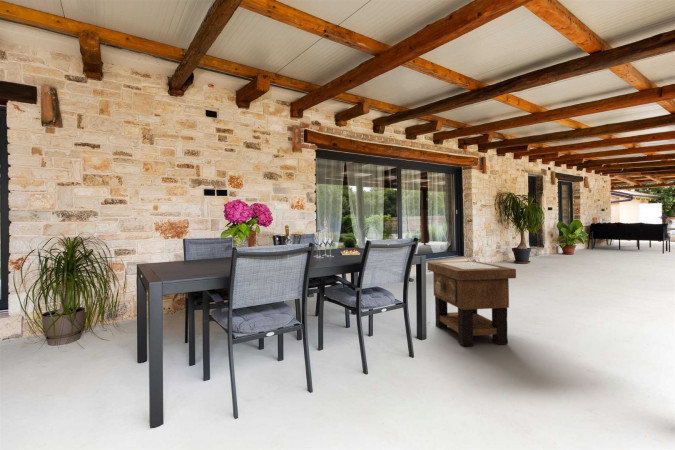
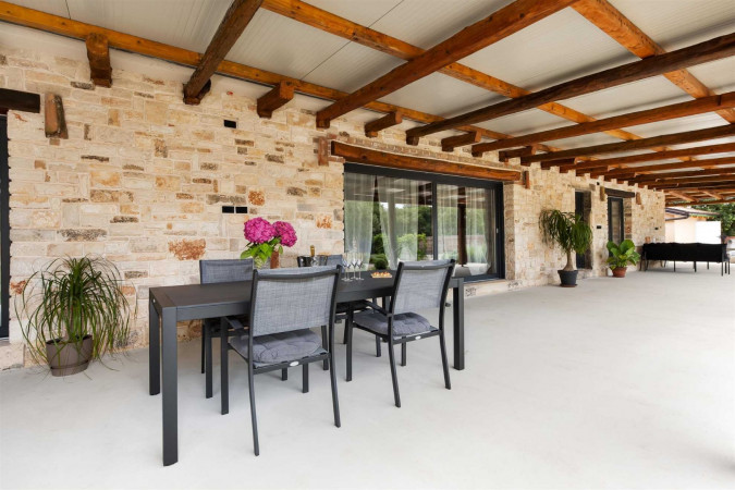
- side table [427,260,517,347]
